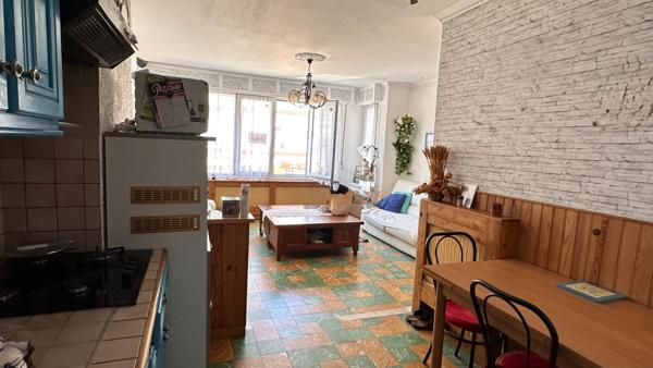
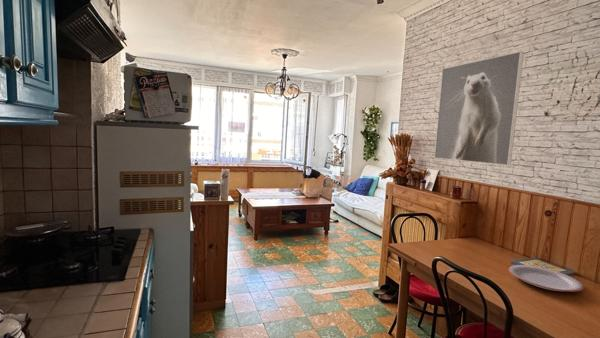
+ plate [508,264,585,293]
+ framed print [434,50,525,166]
